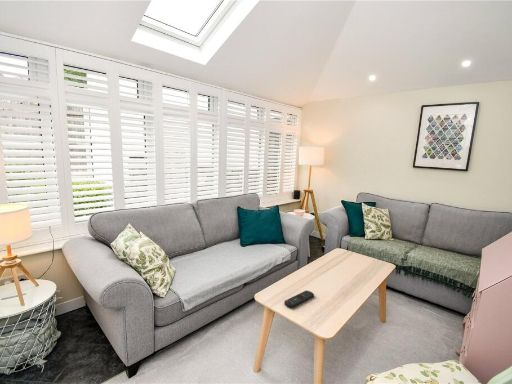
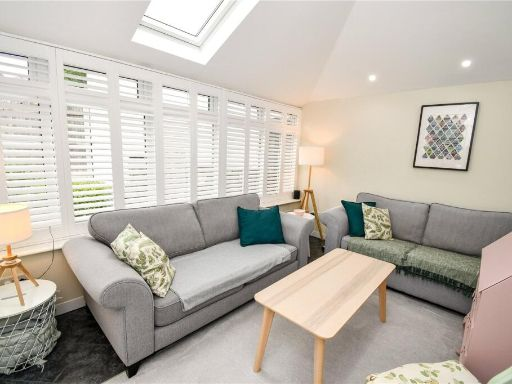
- remote control [283,290,315,309]
